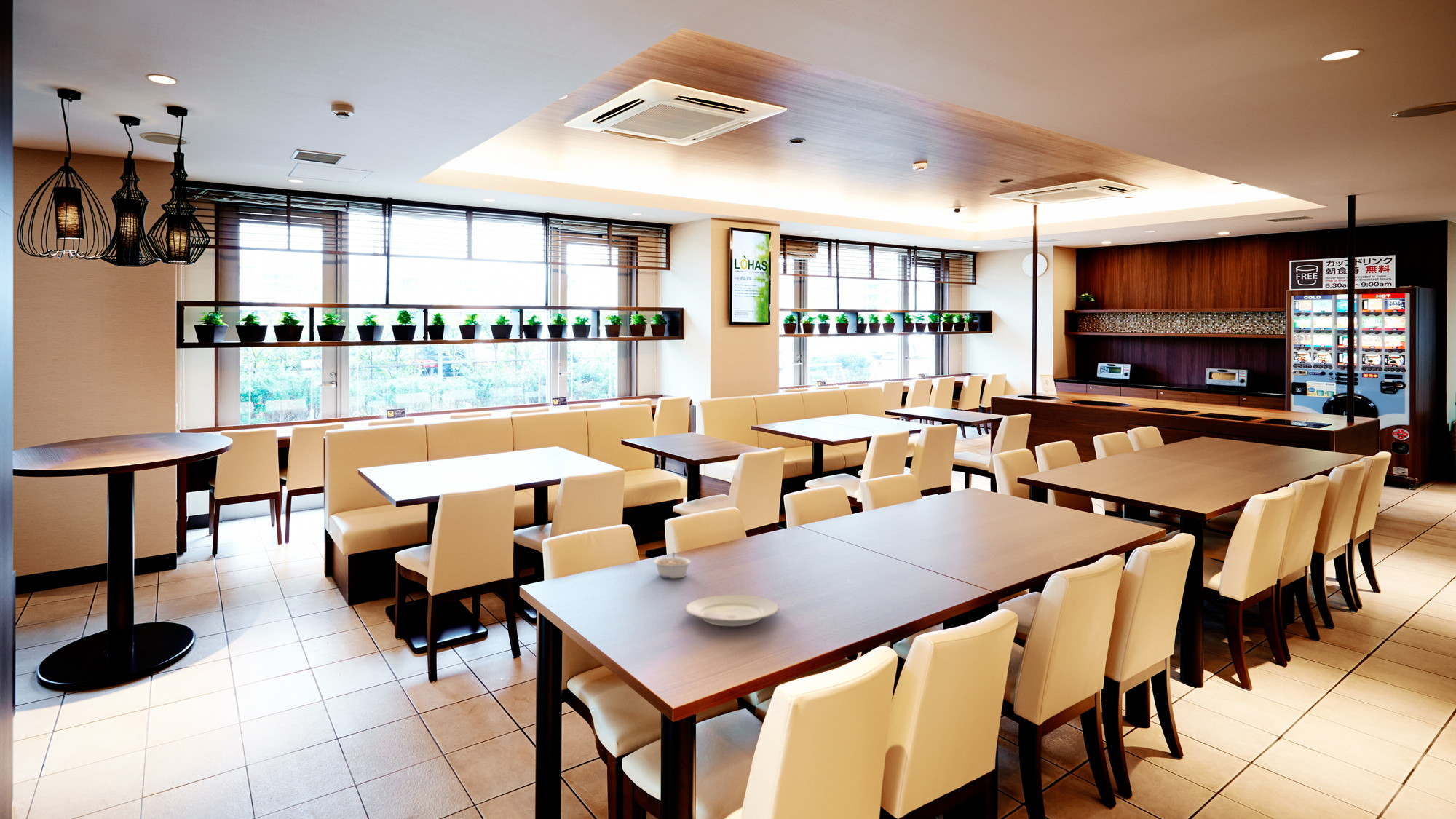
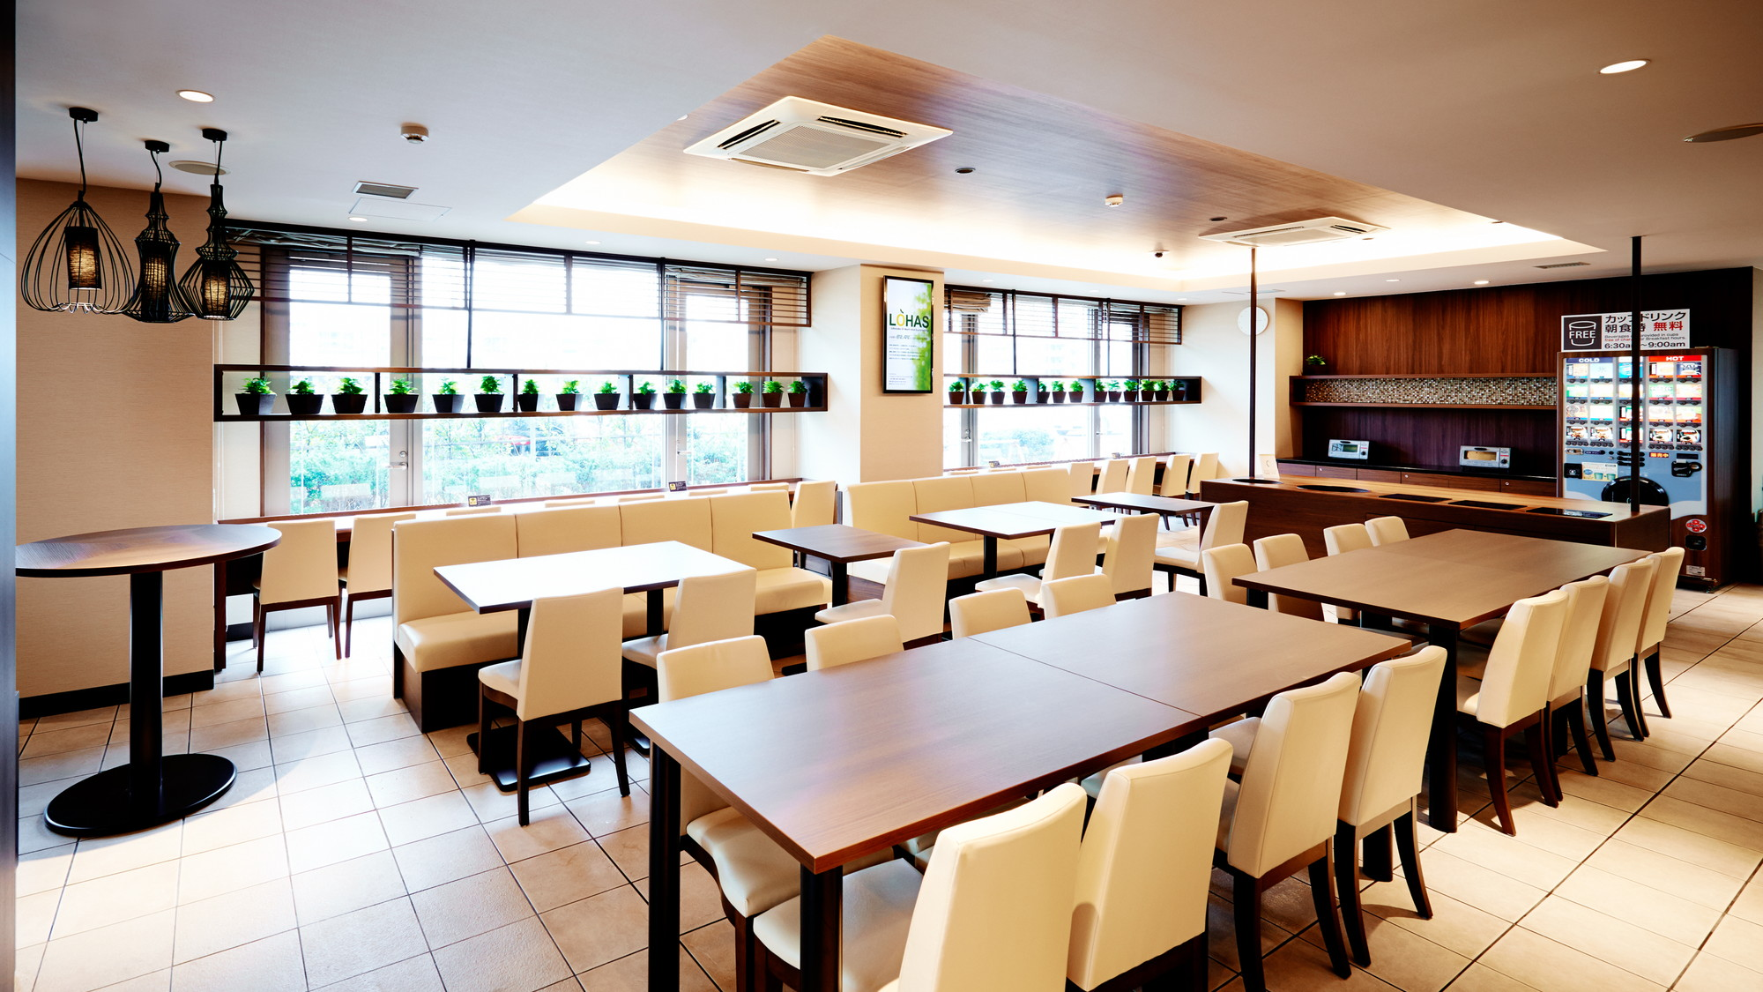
- legume [652,551,692,579]
- plate [684,594,780,627]
